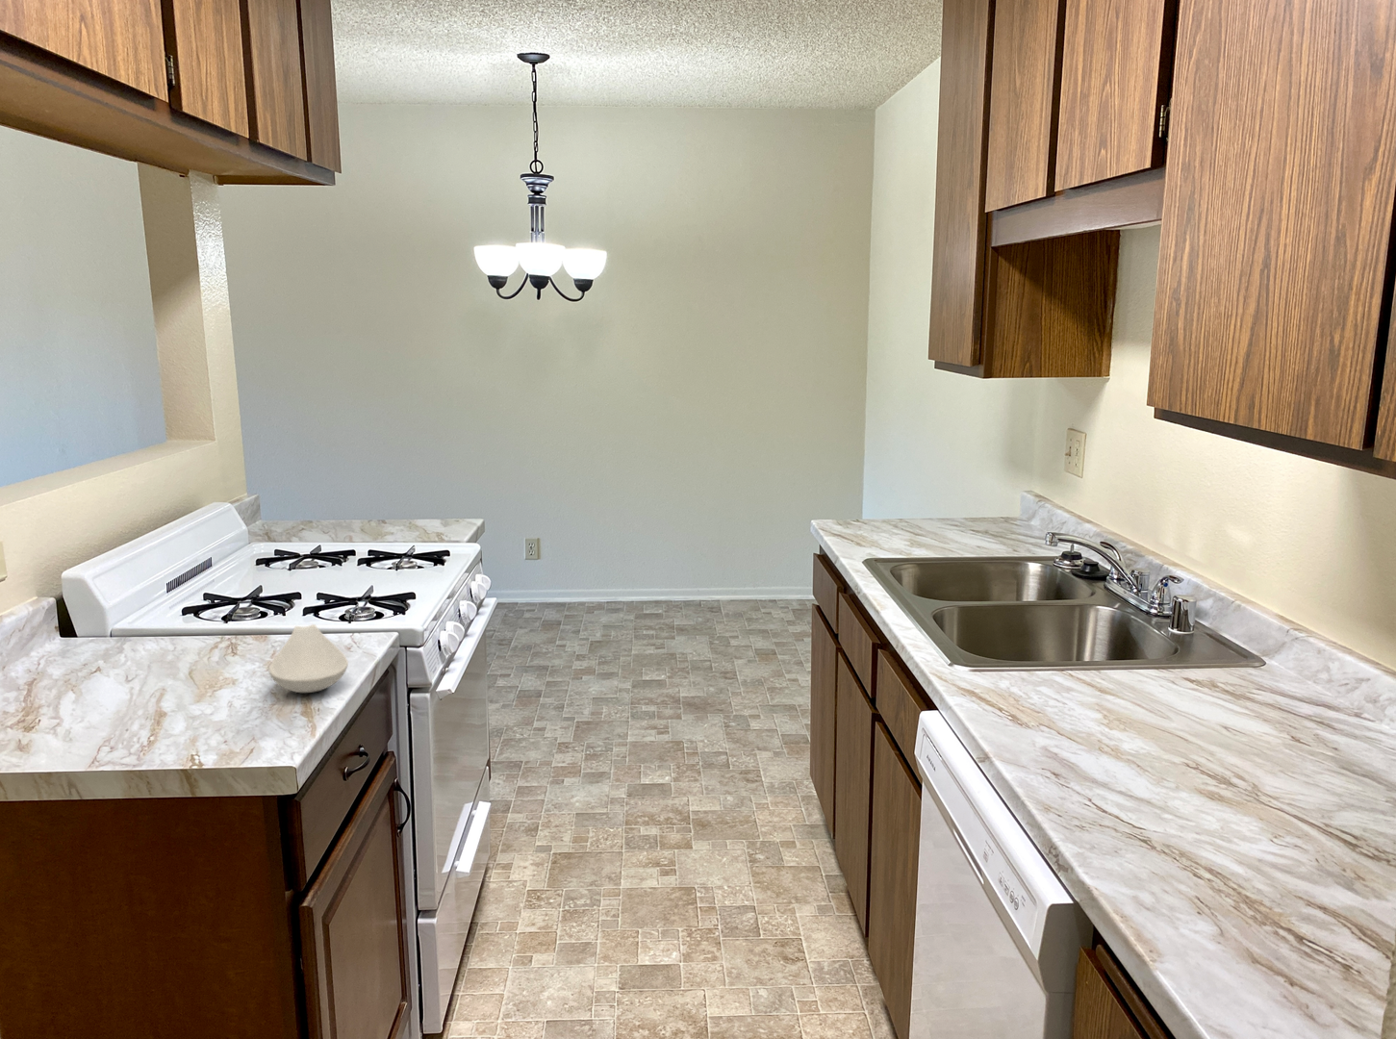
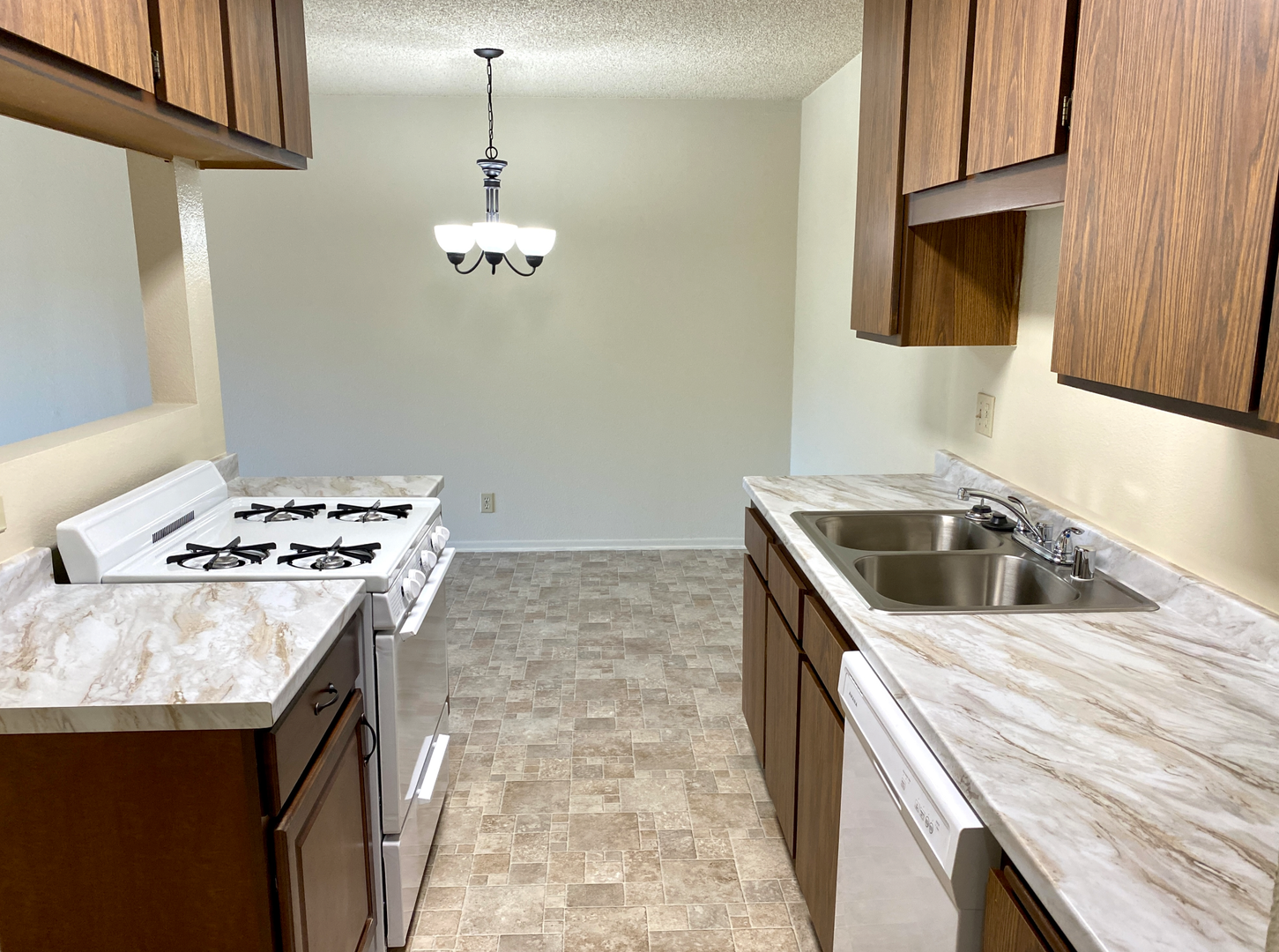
- spoon rest [269,623,349,694]
